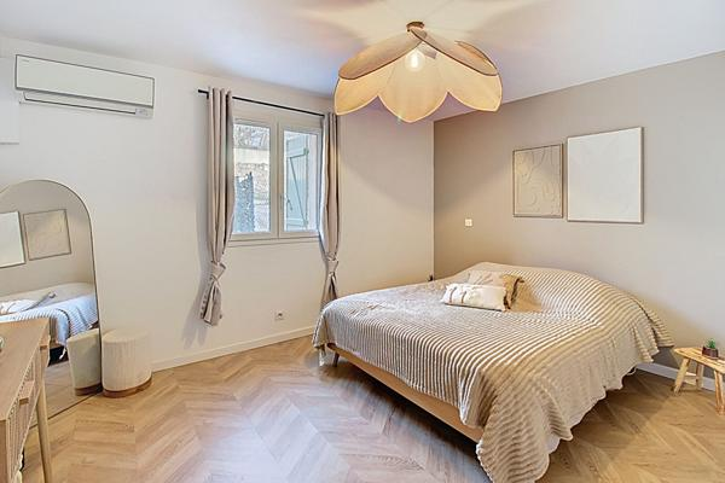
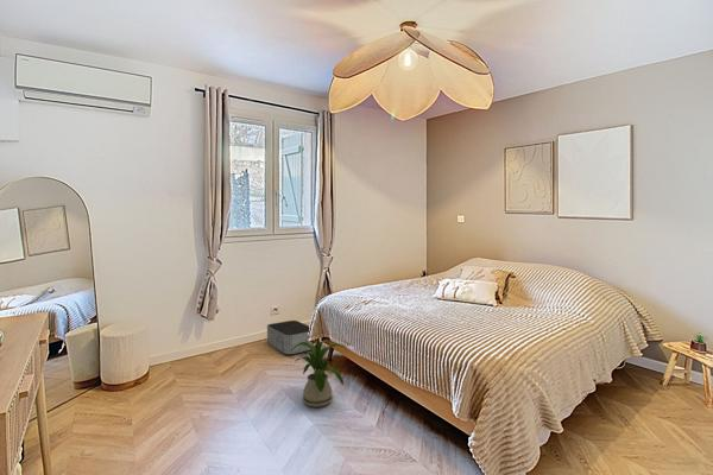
+ storage bin [266,319,314,355]
+ house plant [291,338,349,408]
